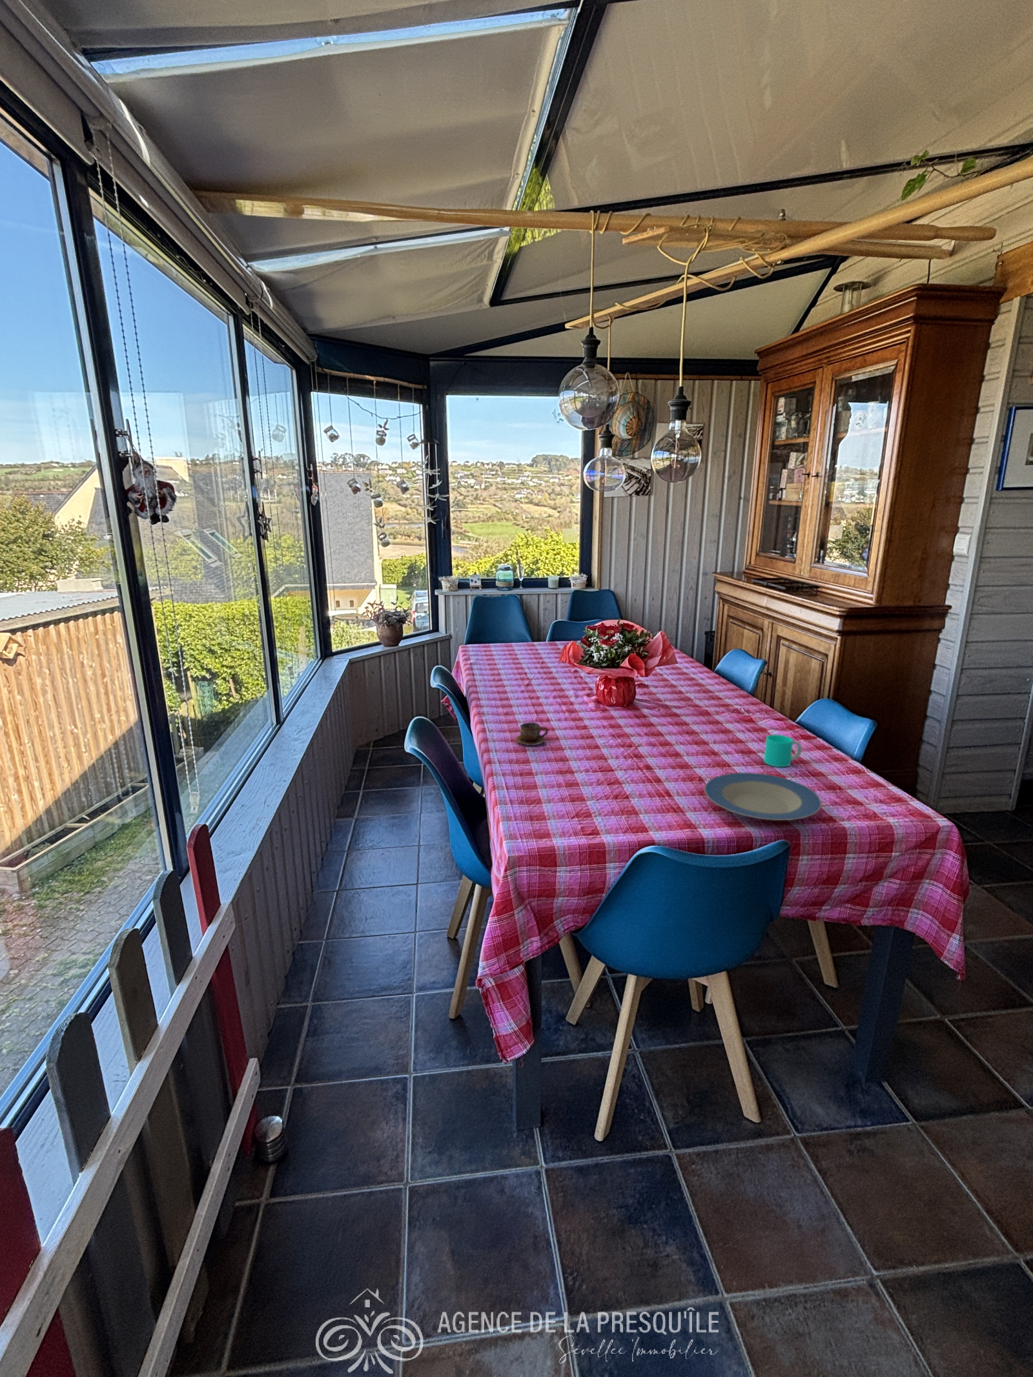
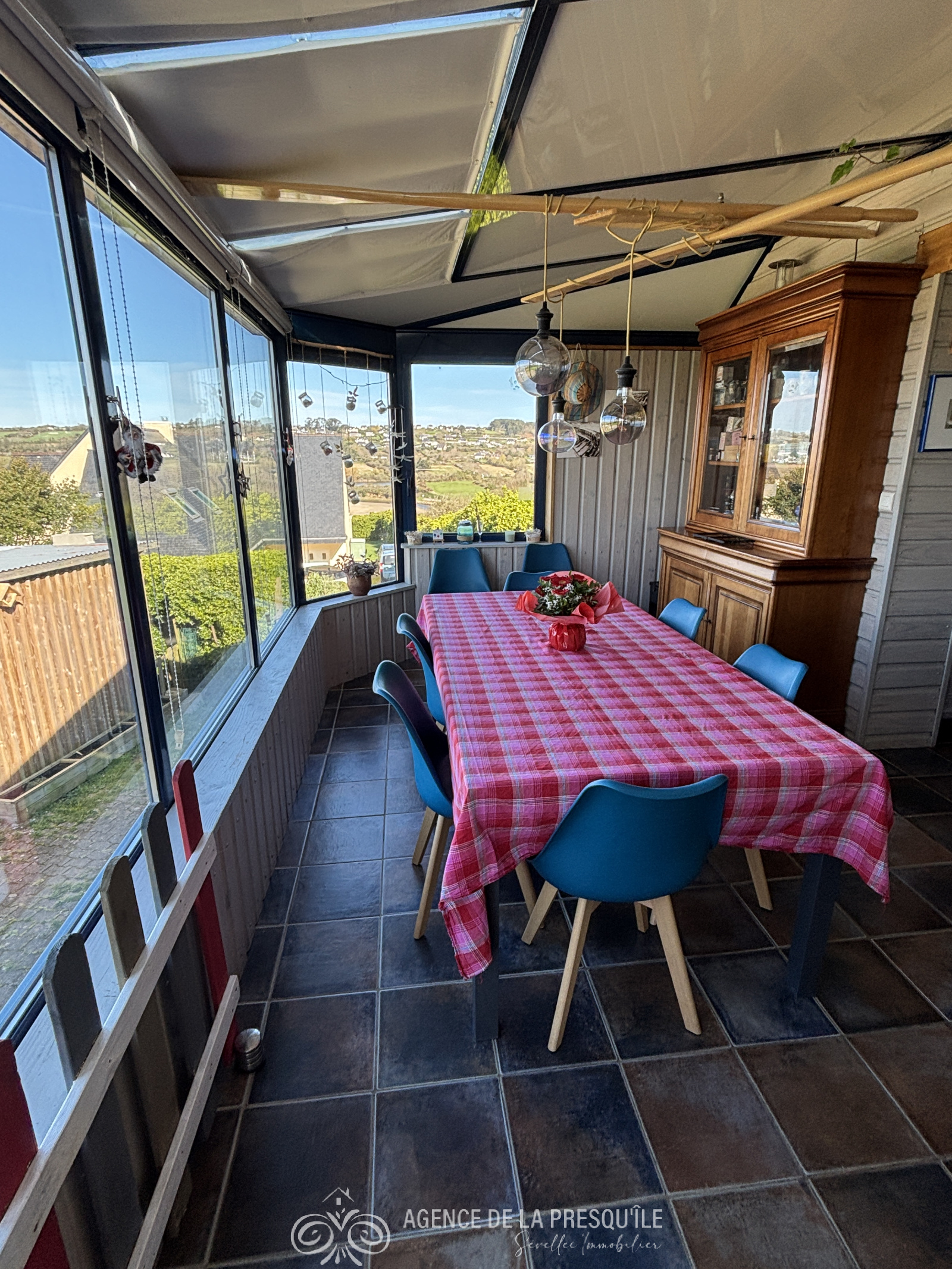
- cup [763,734,803,767]
- plate [704,773,822,821]
- cup [515,722,549,747]
